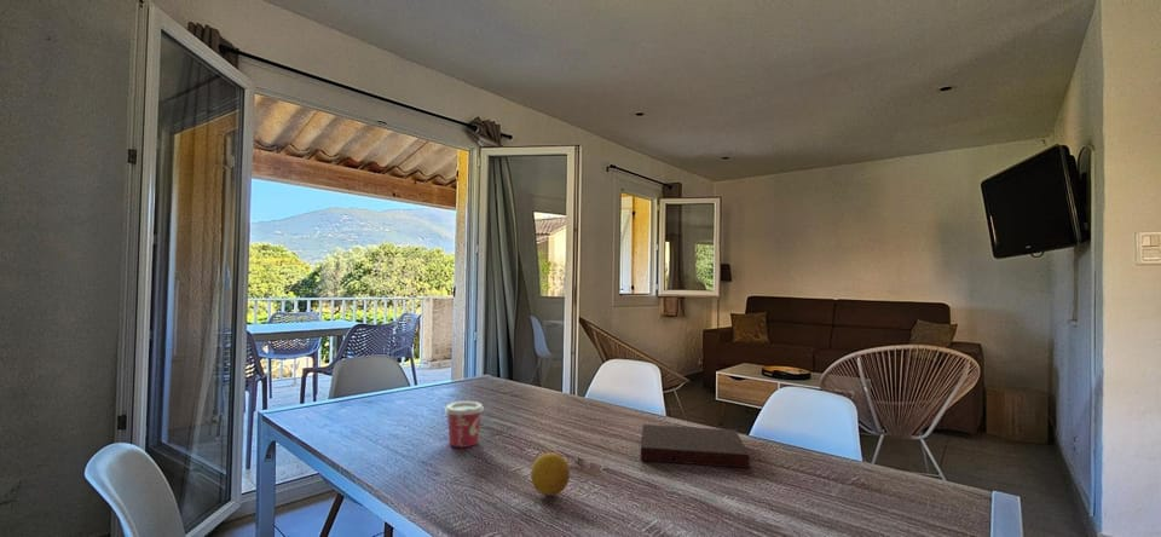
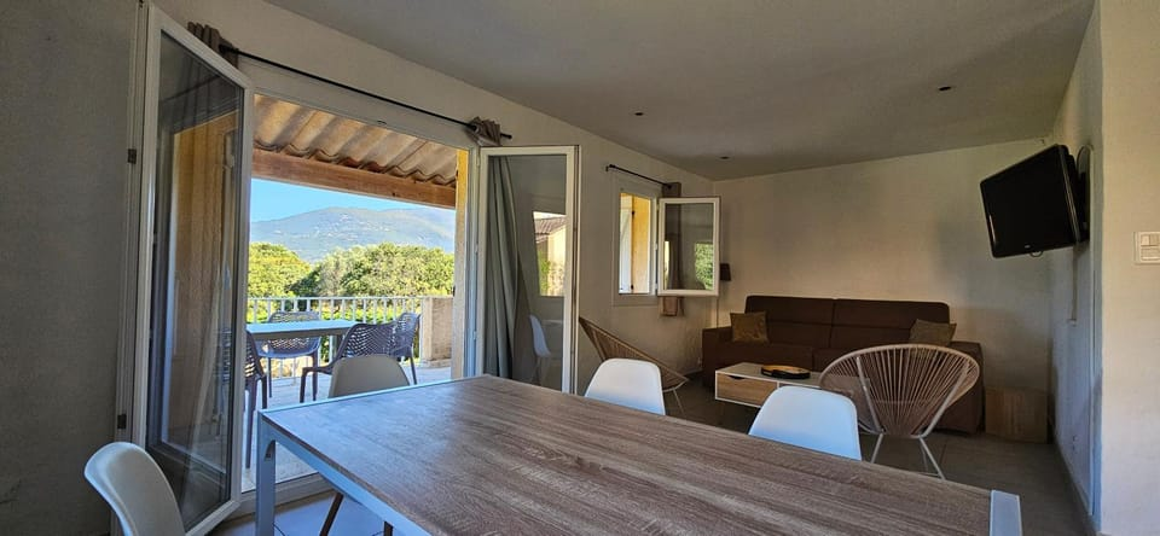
- fruit [530,450,571,497]
- notebook [640,423,751,469]
- cup [444,400,485,449]
